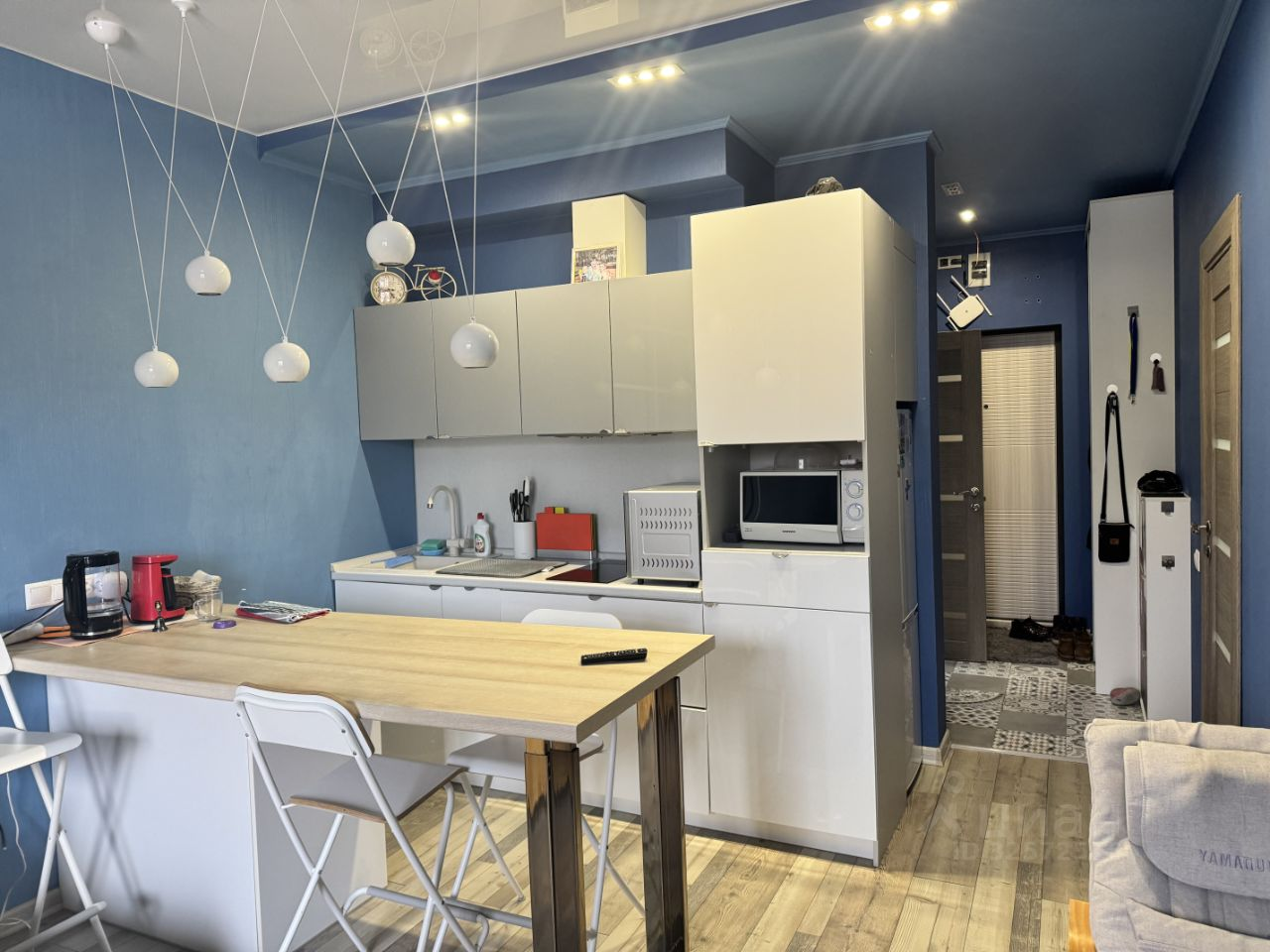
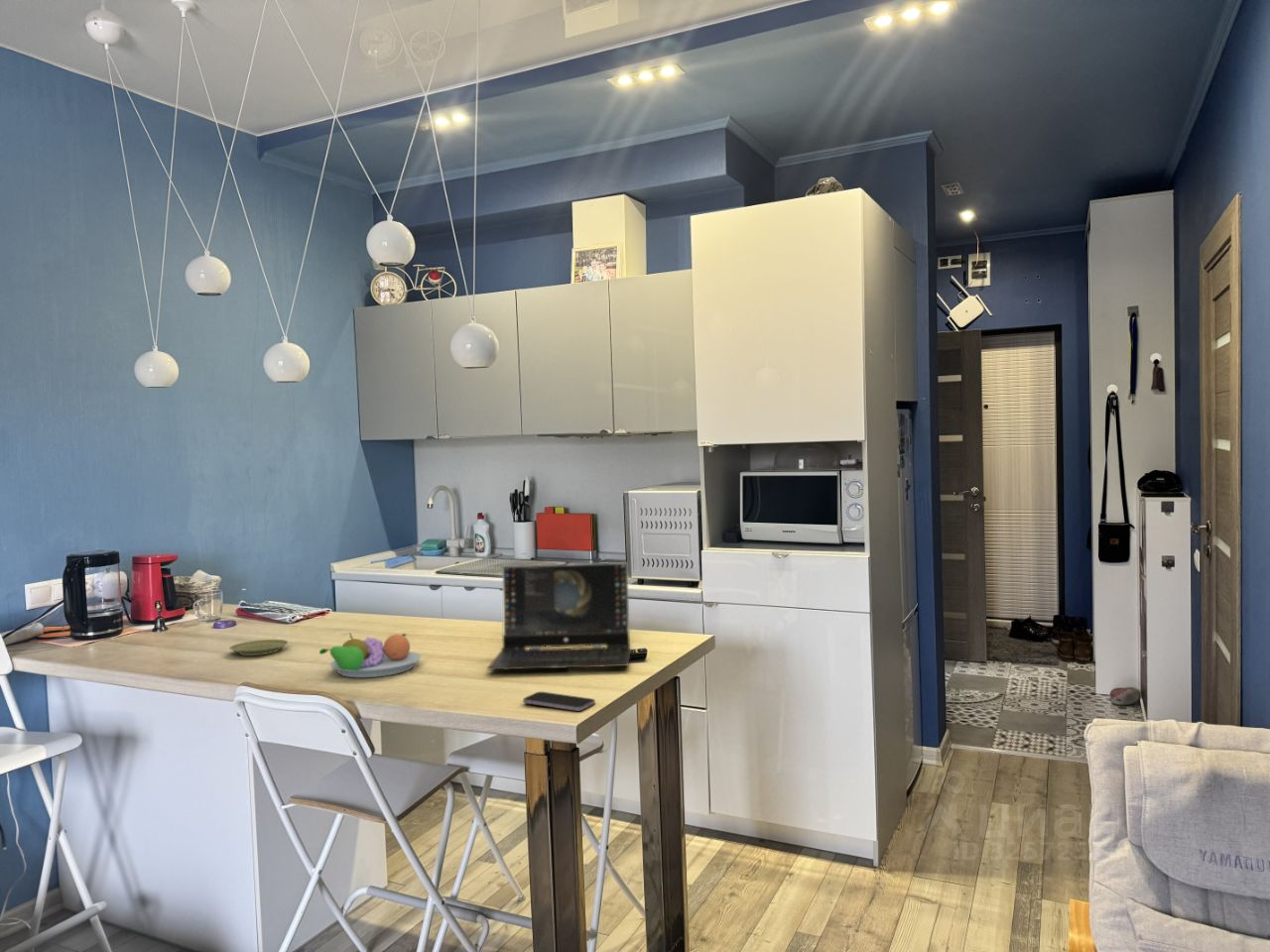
+ smartphone [522,691,596,712]
+ fruit bowl [318,632,423,678]
+ plate [228,639,290,656]
+ laptop computer [486,561,631,671]
